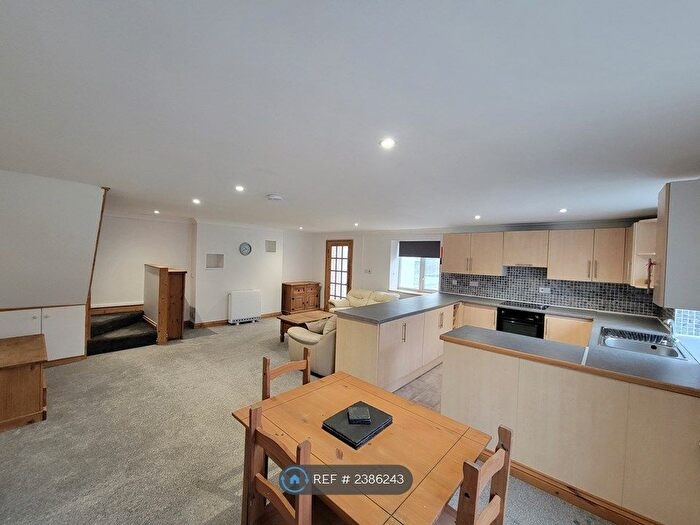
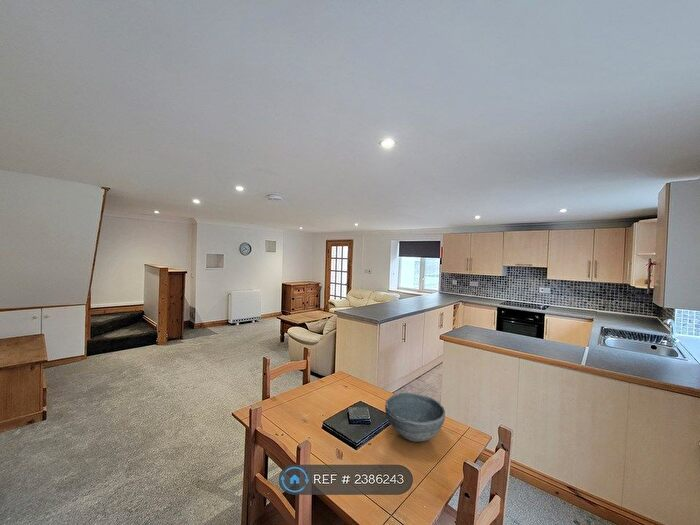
+ bowl [384,392,446,443]
